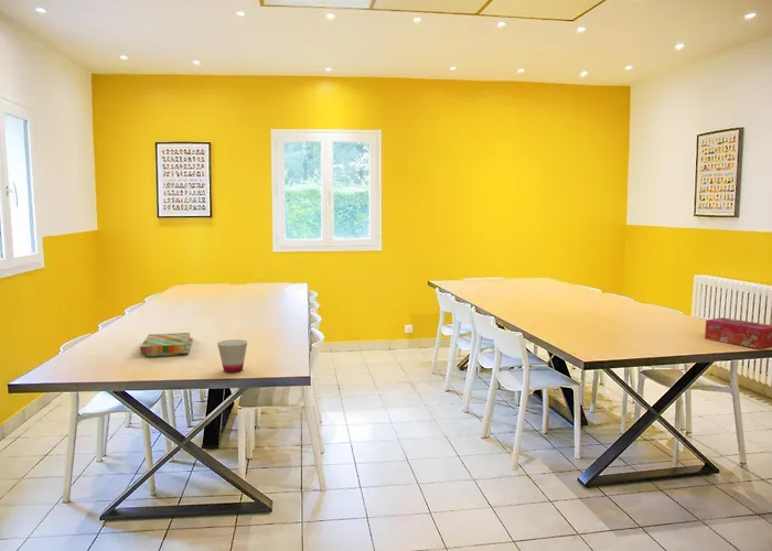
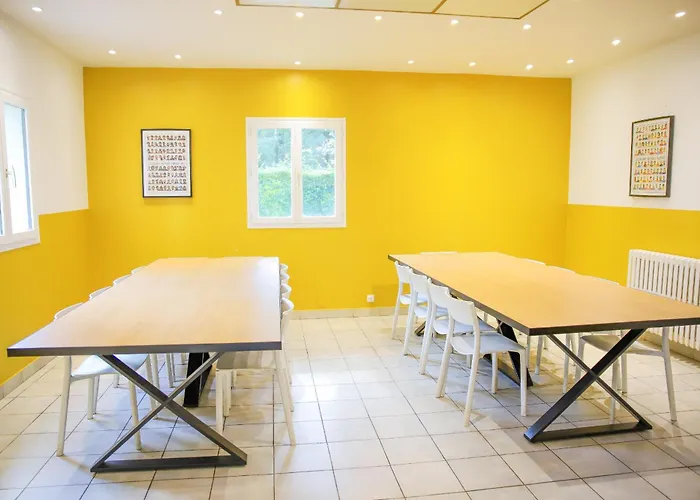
- cup [216,338,248,374]
- board game [139,332,194,358]
- tissue box [704,316,772,350]
